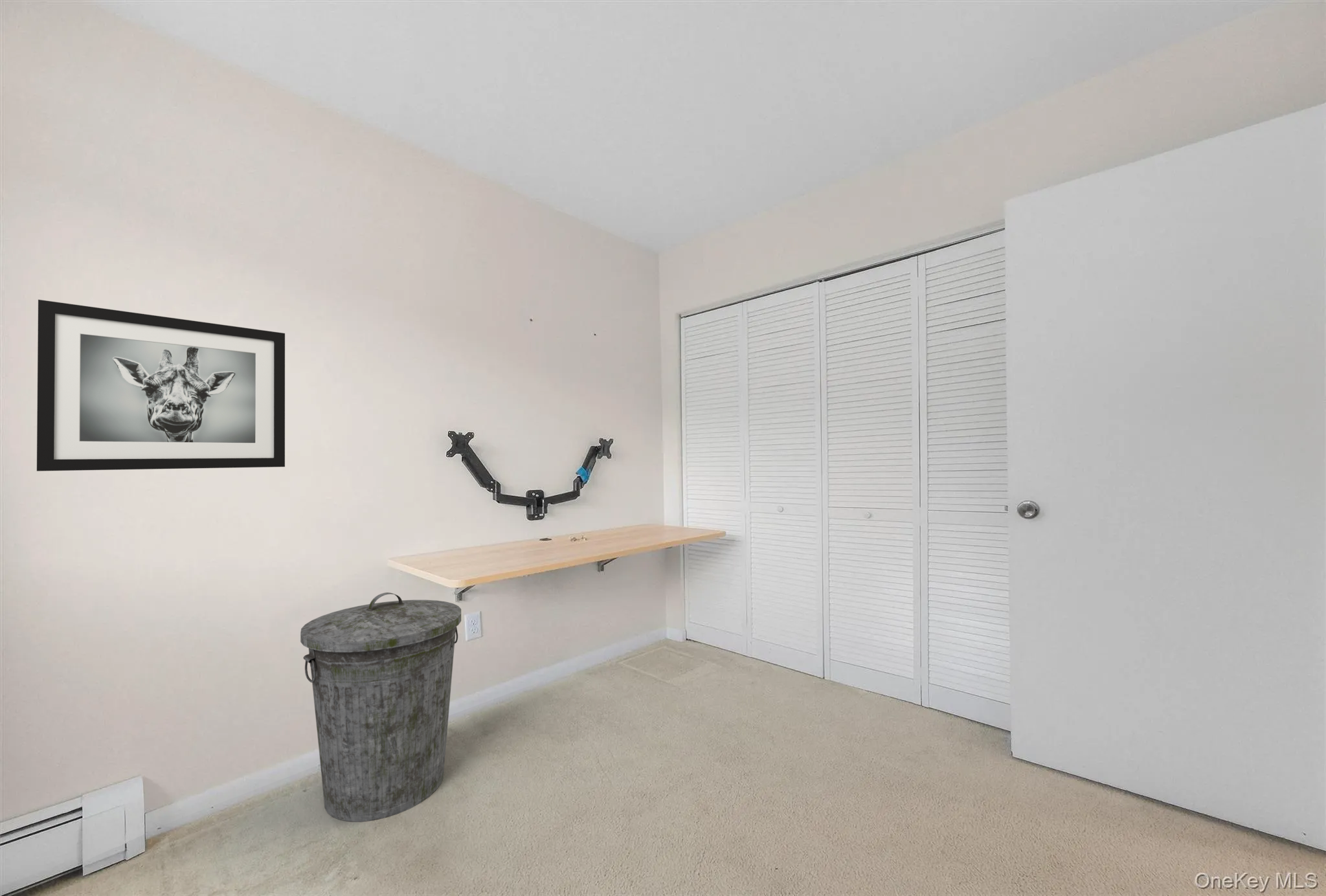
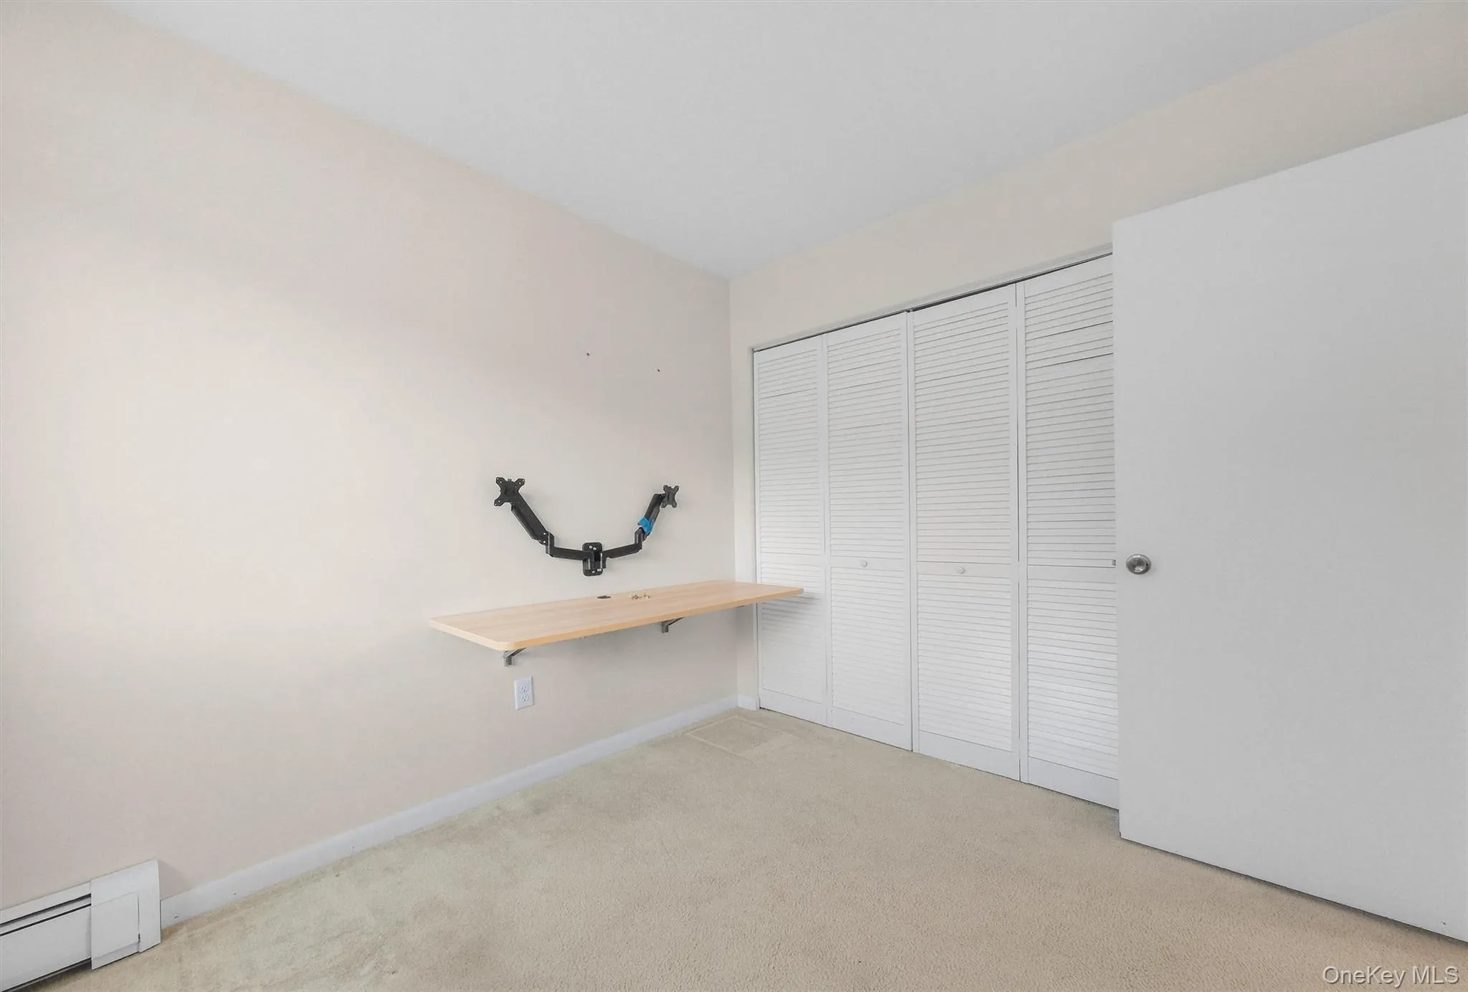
- wall art [36,299,286,472]
- trash can [300,592,462,822]
